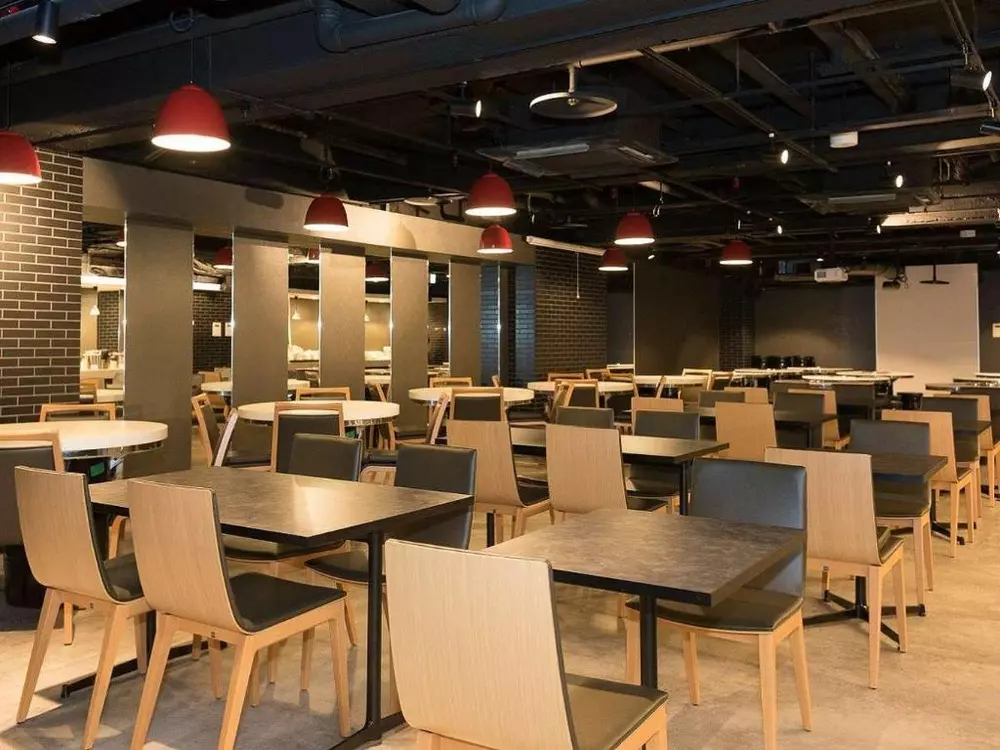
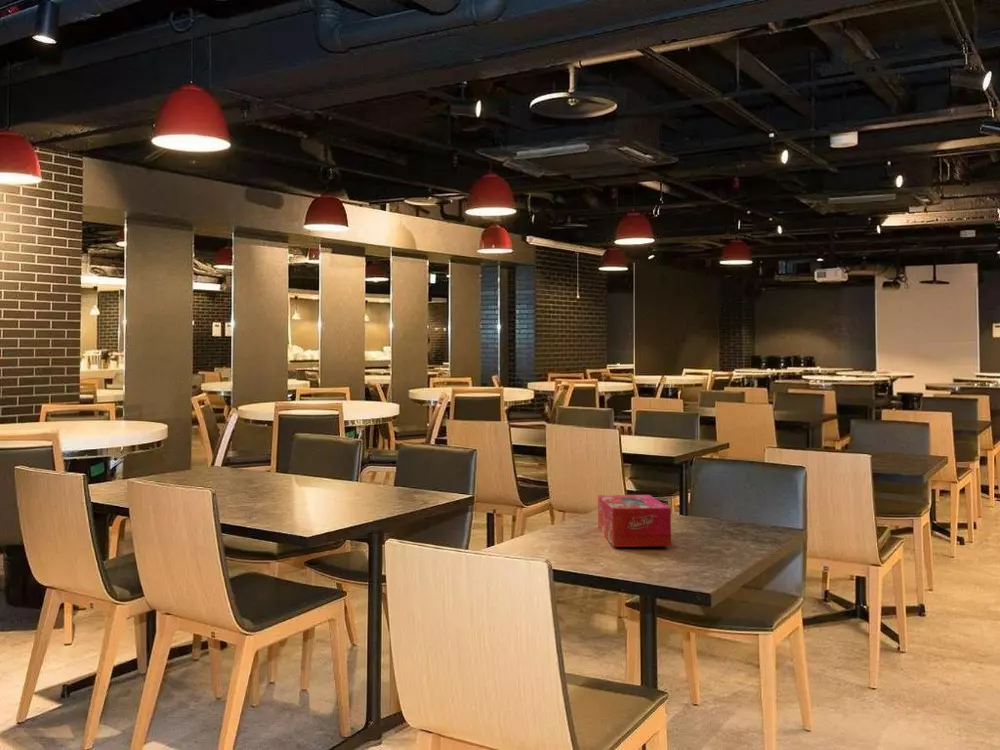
+ tissue box [597,494,672,548]
